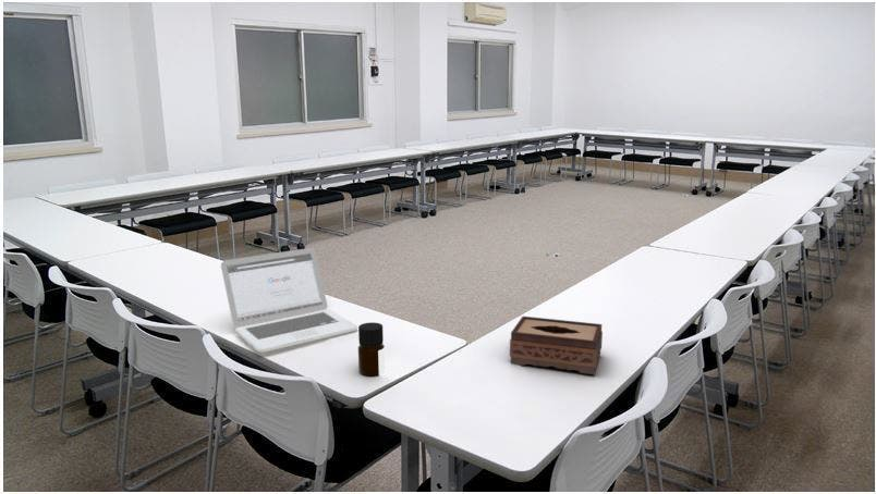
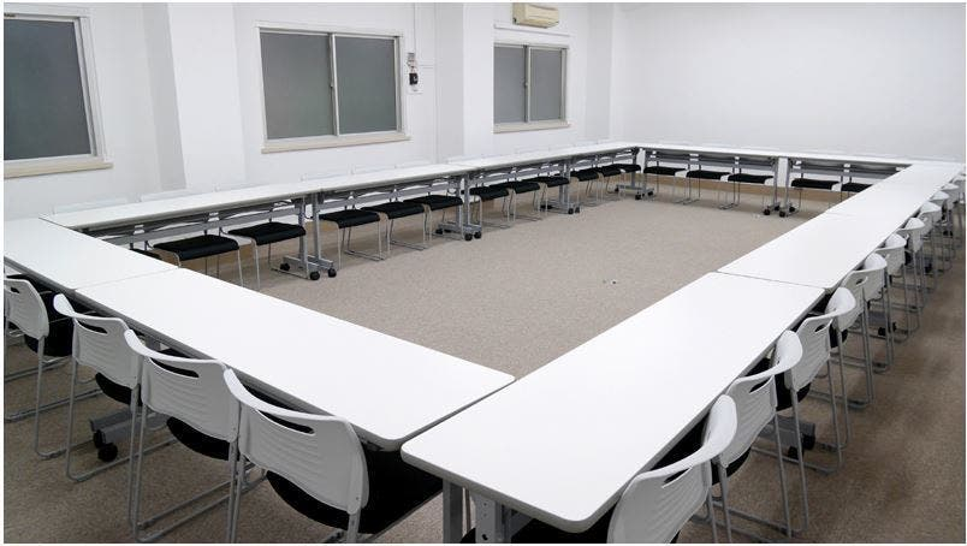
- laptop [220,247,358,353]
- tissue box [509,316,604,375]
- bottle [357,321,386,378]
